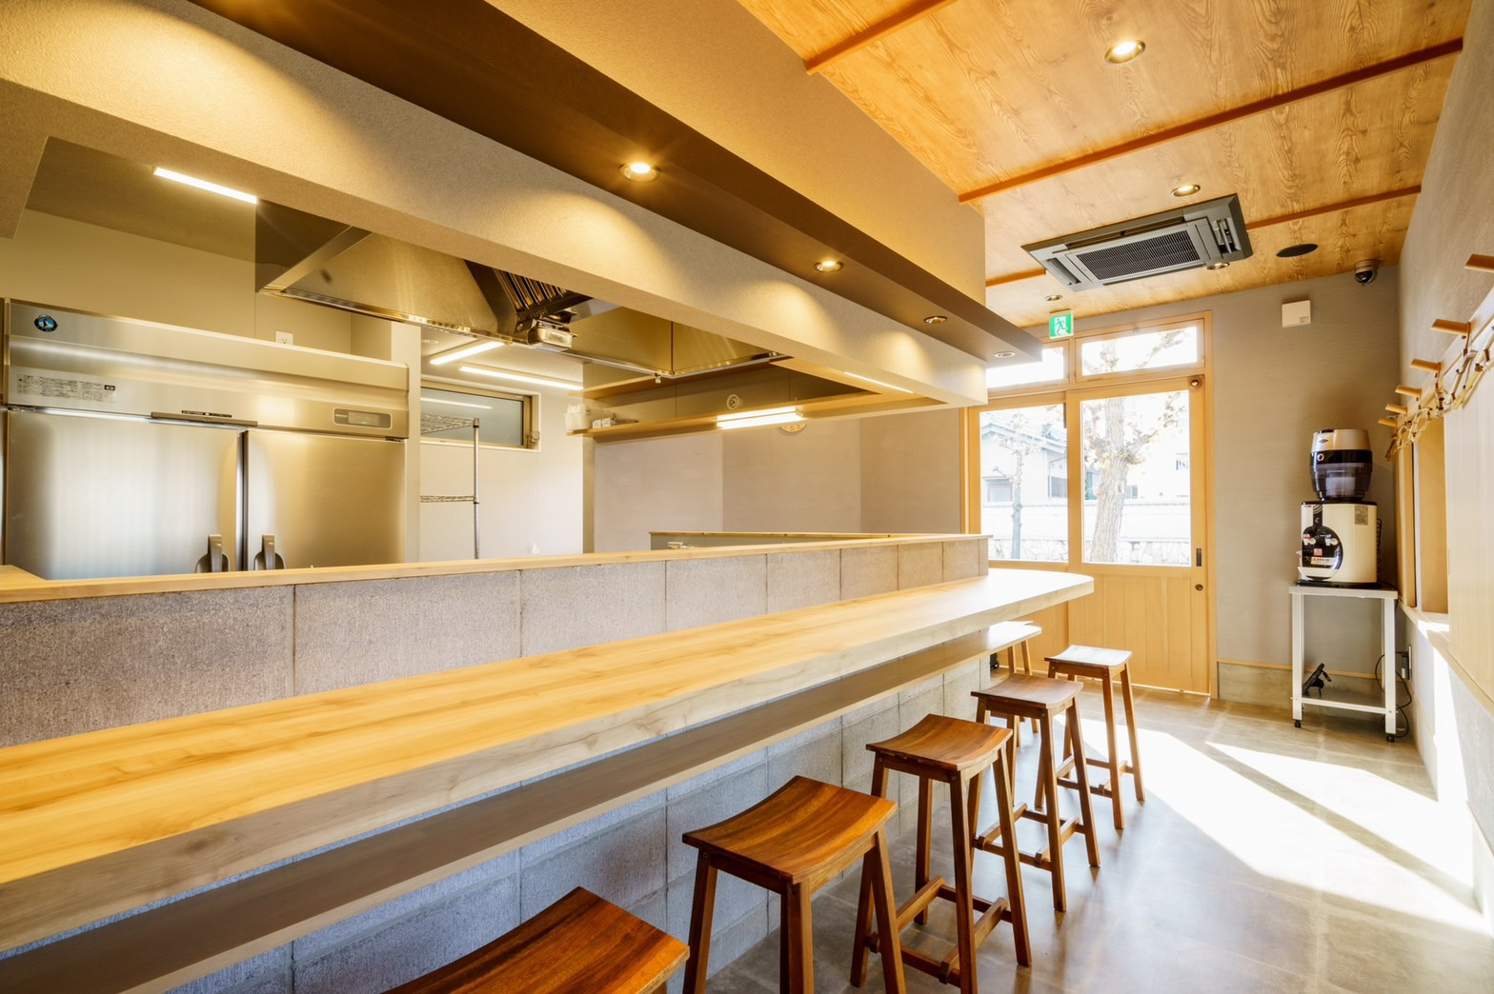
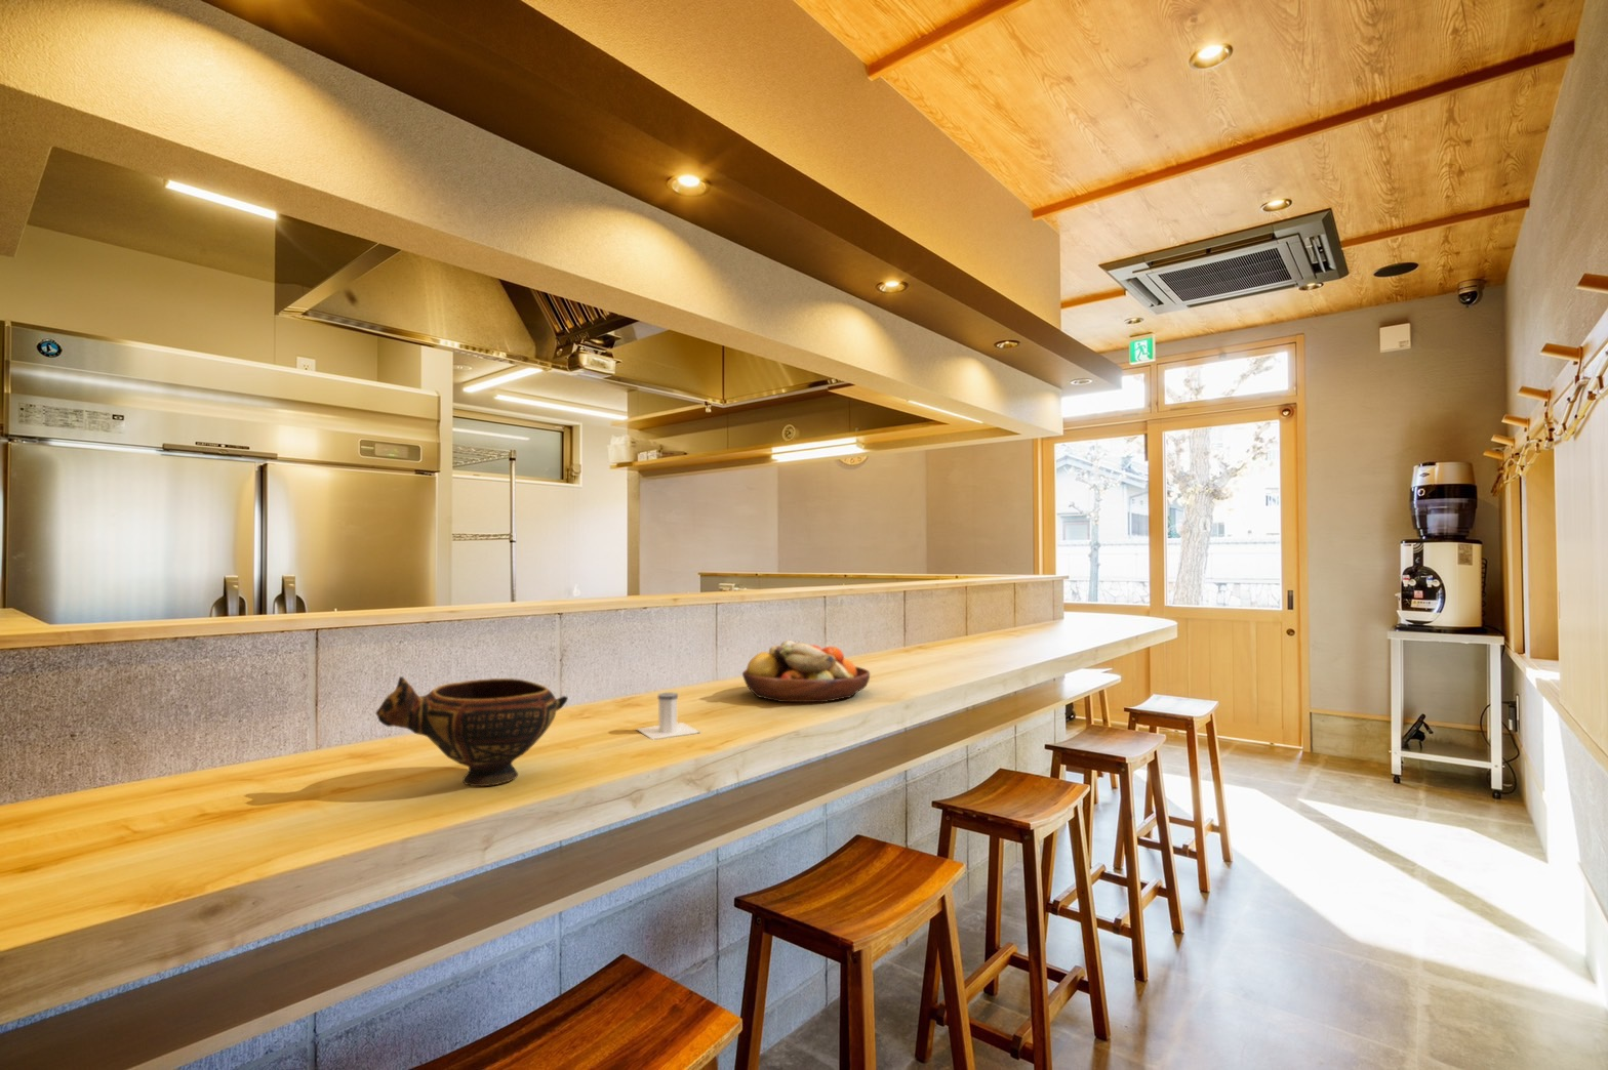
+ salt shaker [636,691,701,742]
+ ceramic bowl [374,676,569,787]
+ fruit bowl [742,640,871,703]
